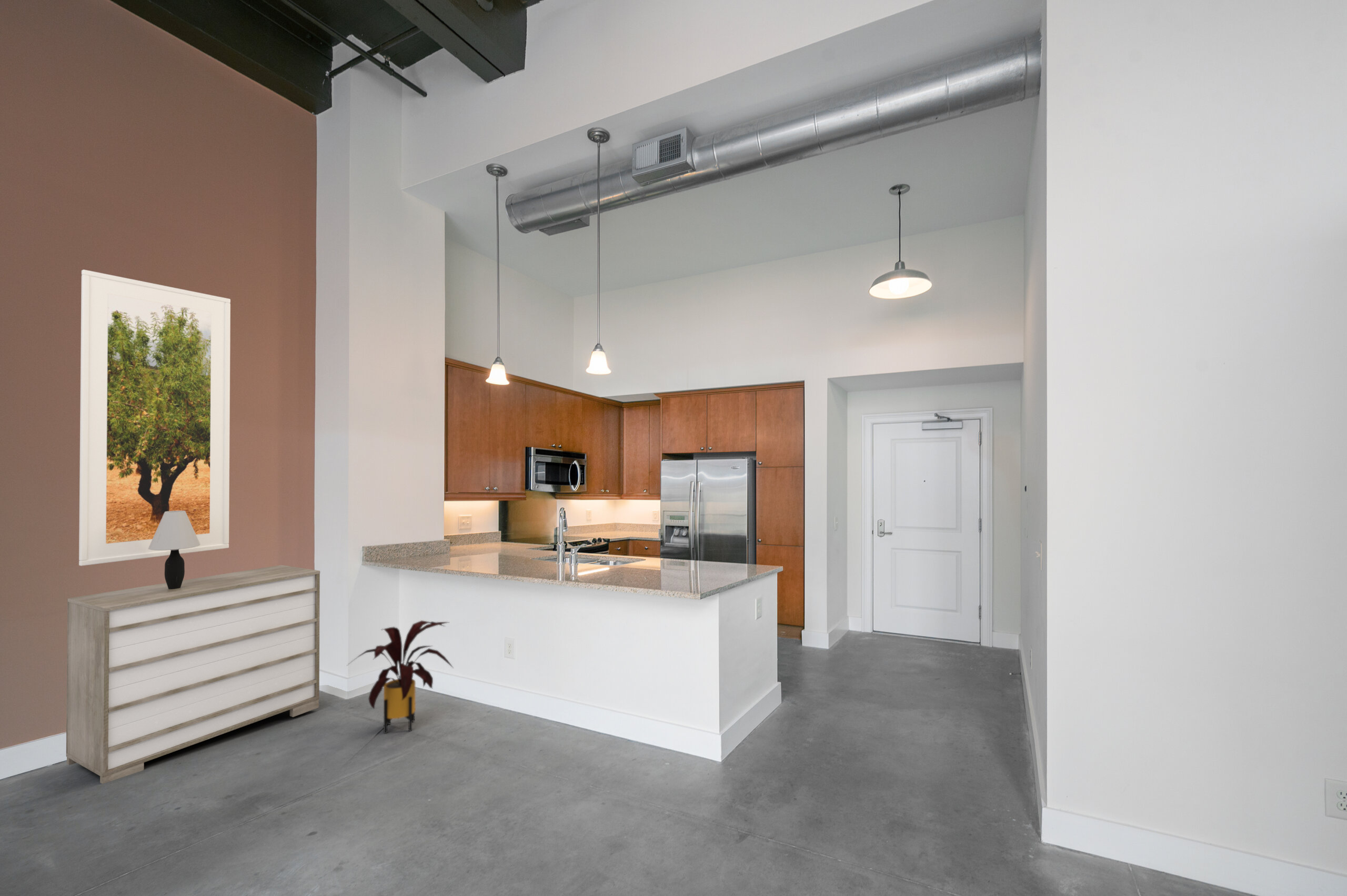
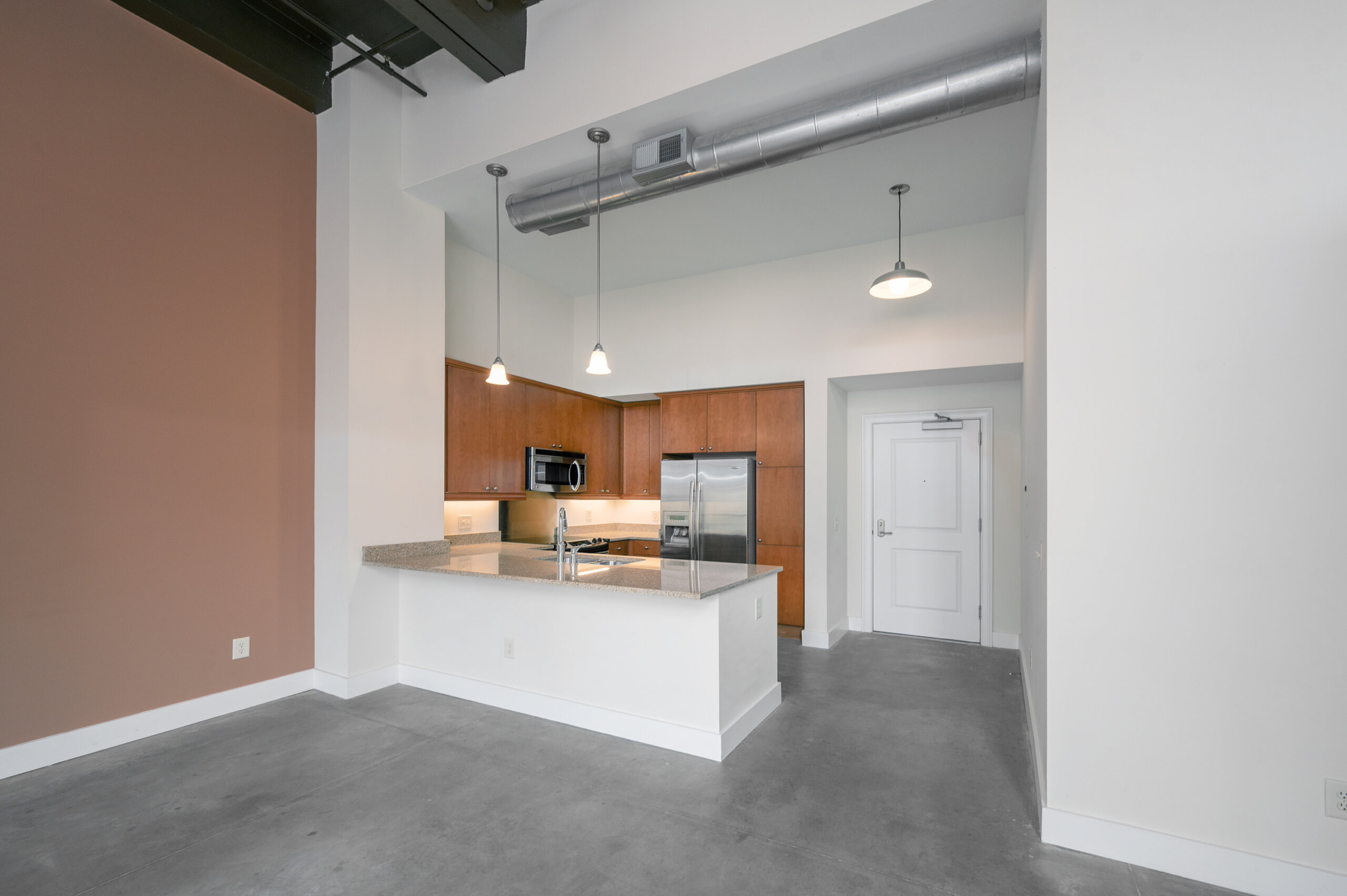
- table lamp [148,511,200,589]
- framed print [78,269,231,567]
- house plant [347,620,454,734]
- dresser [66,565,320,784]
